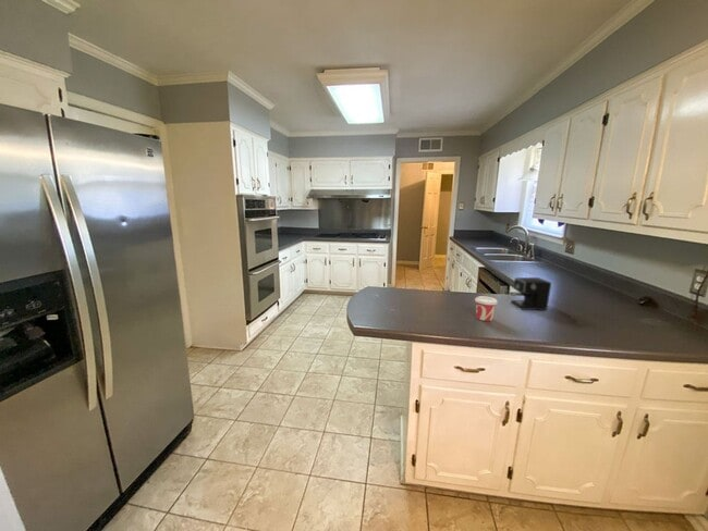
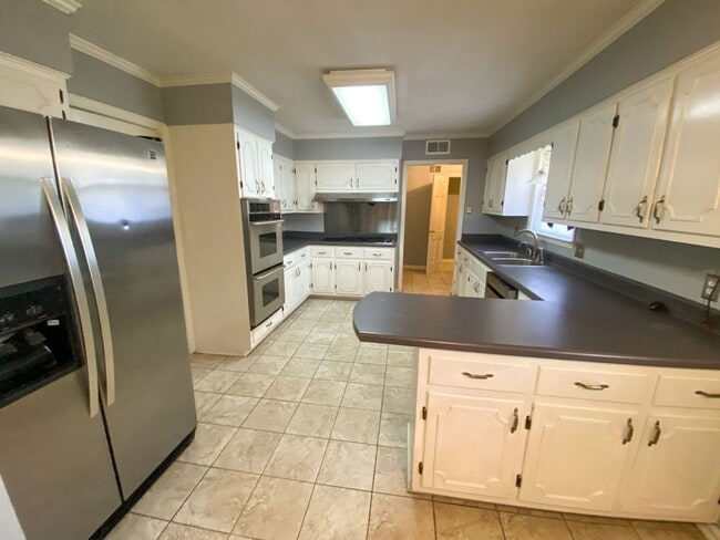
- coffee maker [508,276,578,323]
- cup [474,295,499,322]
